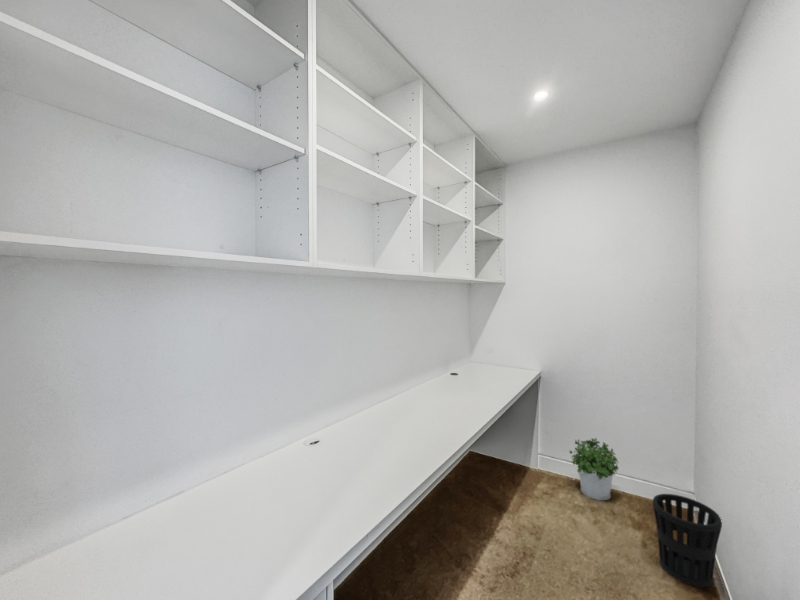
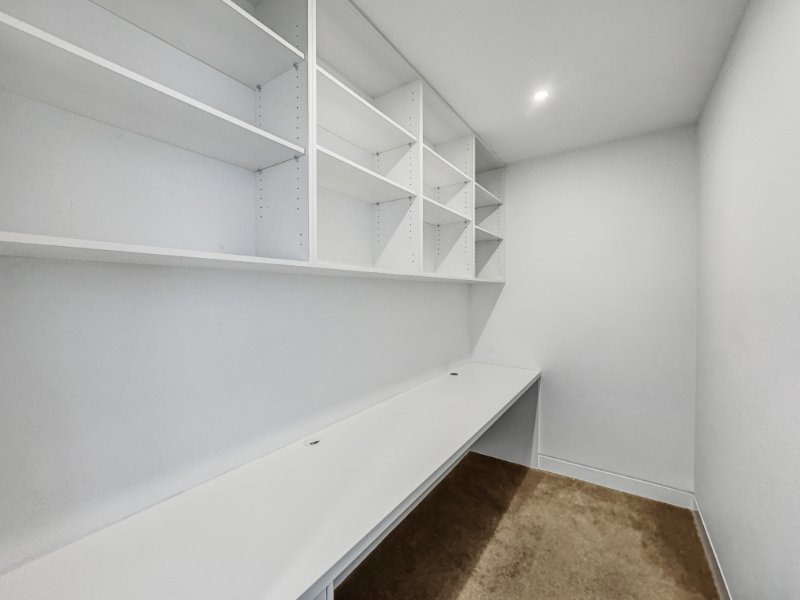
- wastebasket [652,493,723,589]
- potted plant [568,437,620,501]
